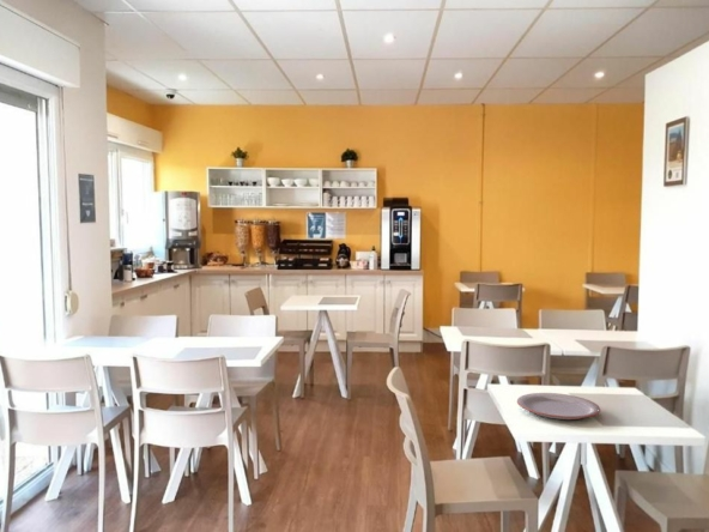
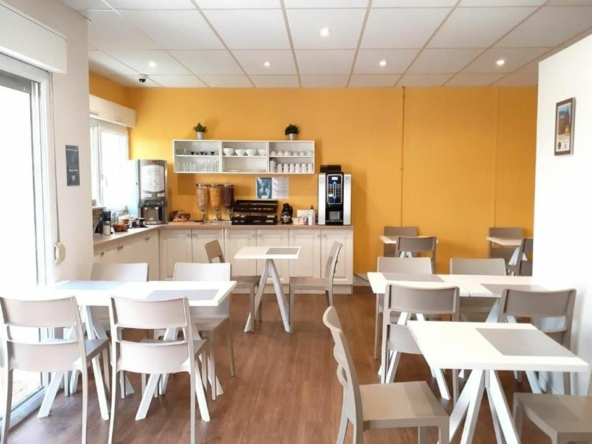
- plate [516,392,601,421]
